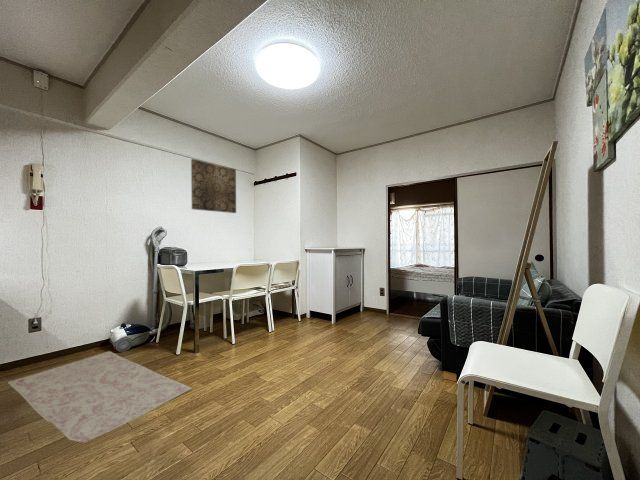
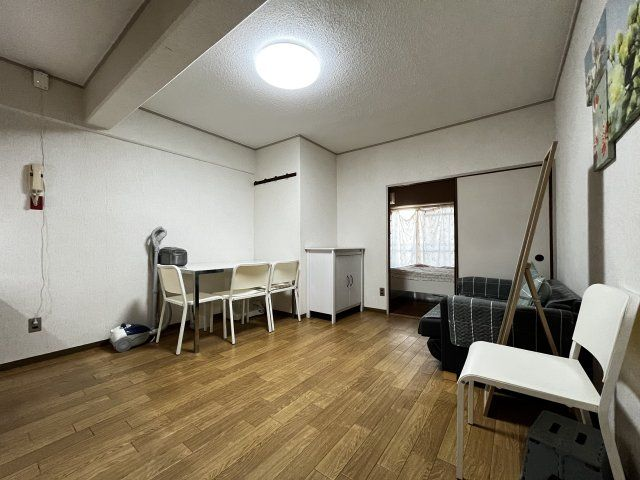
- wall art [190,158,237,214]
- rug [7,350,193,444]
